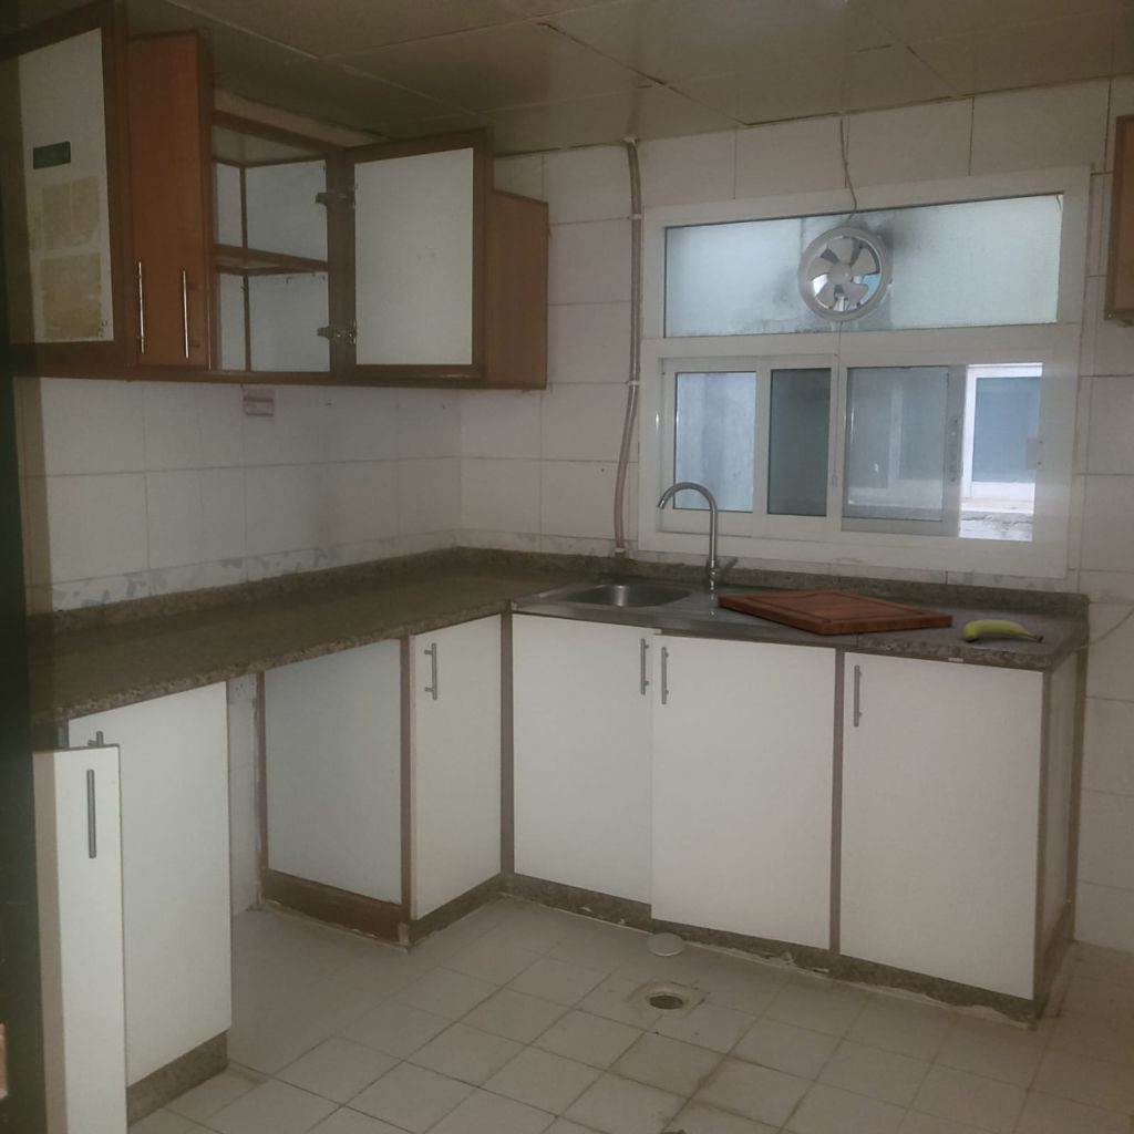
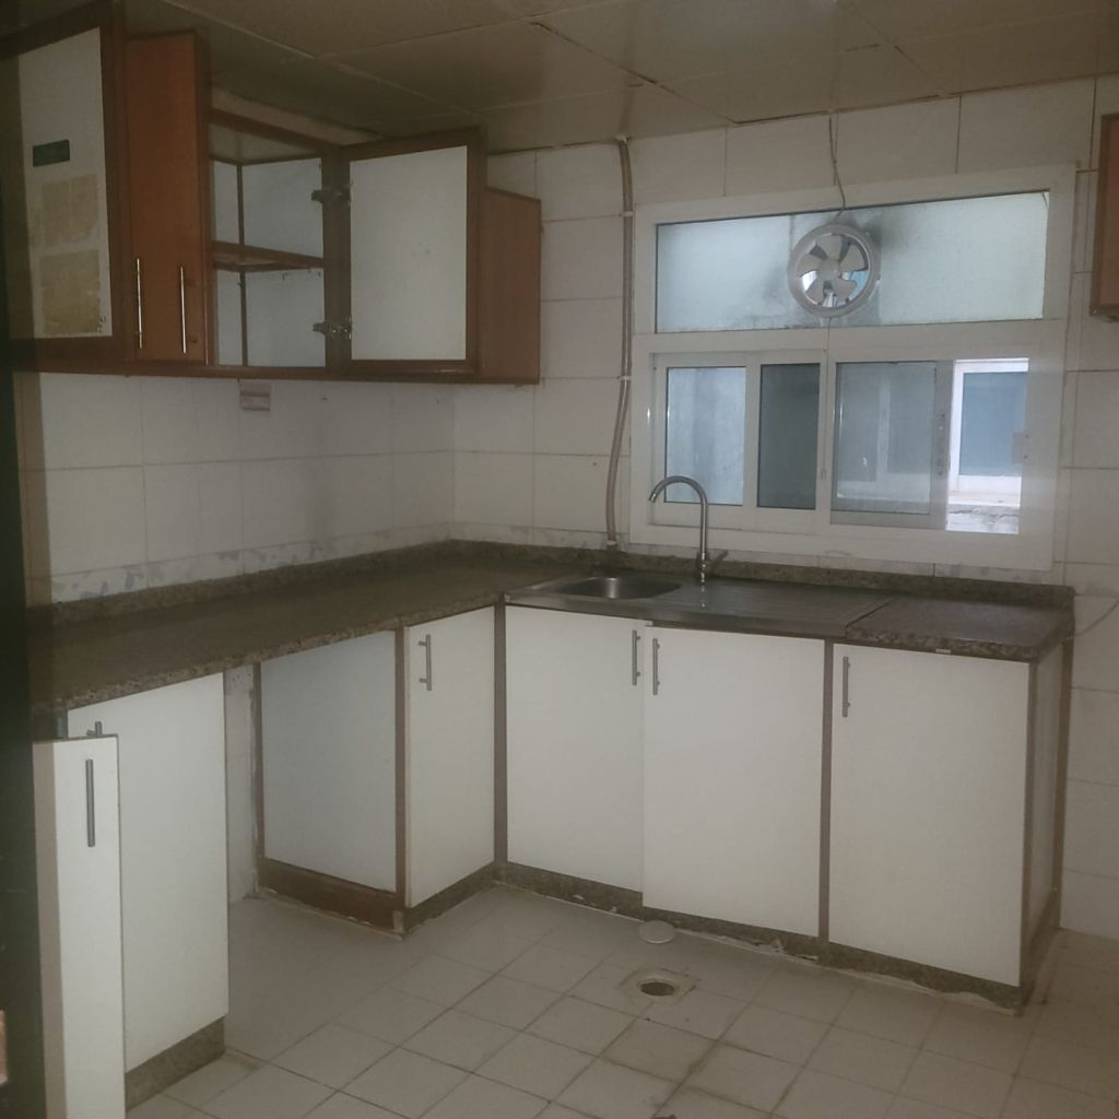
- fruit [962,618,1045,642]
- cutting board [717,588,953,636]
